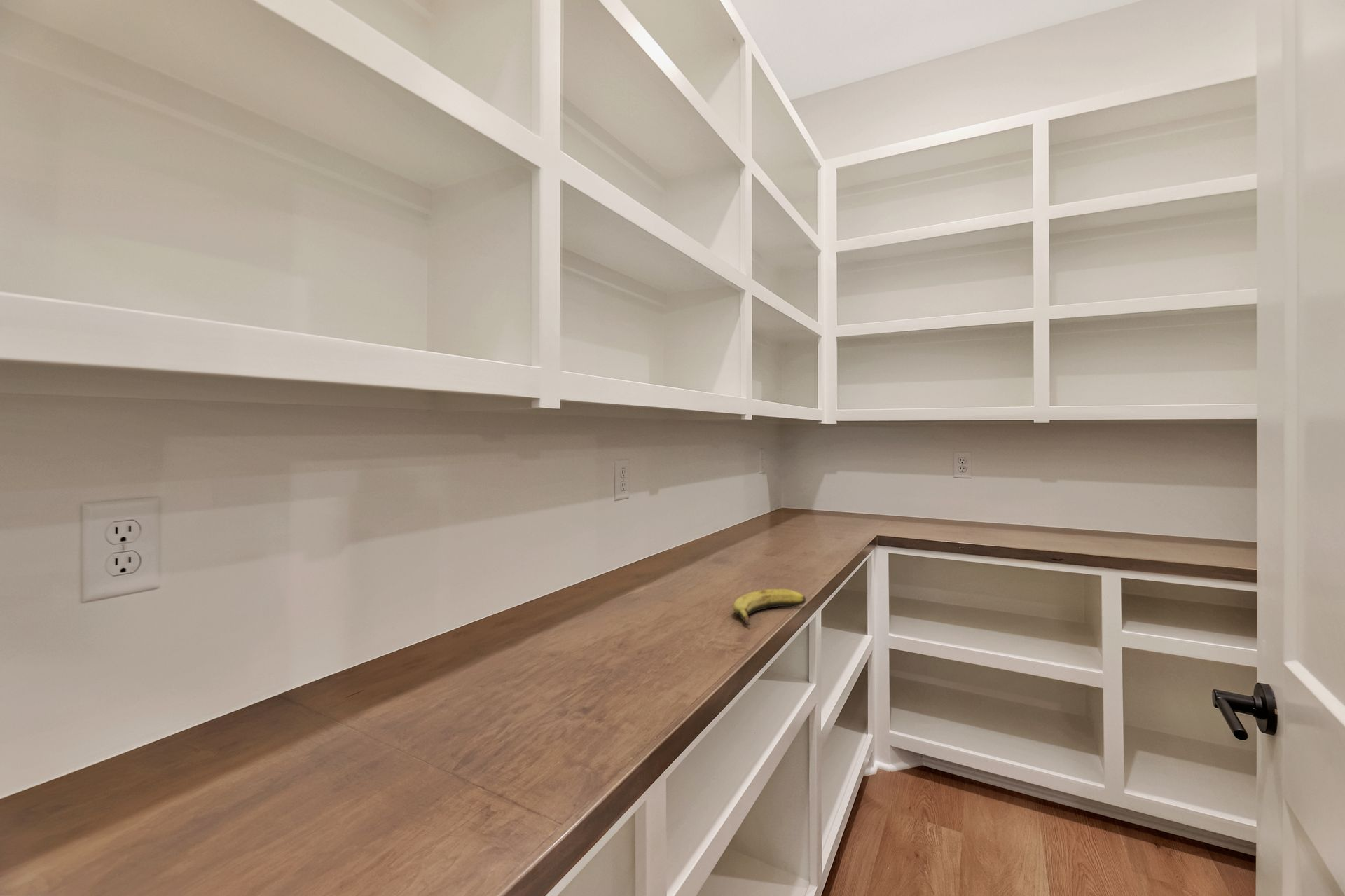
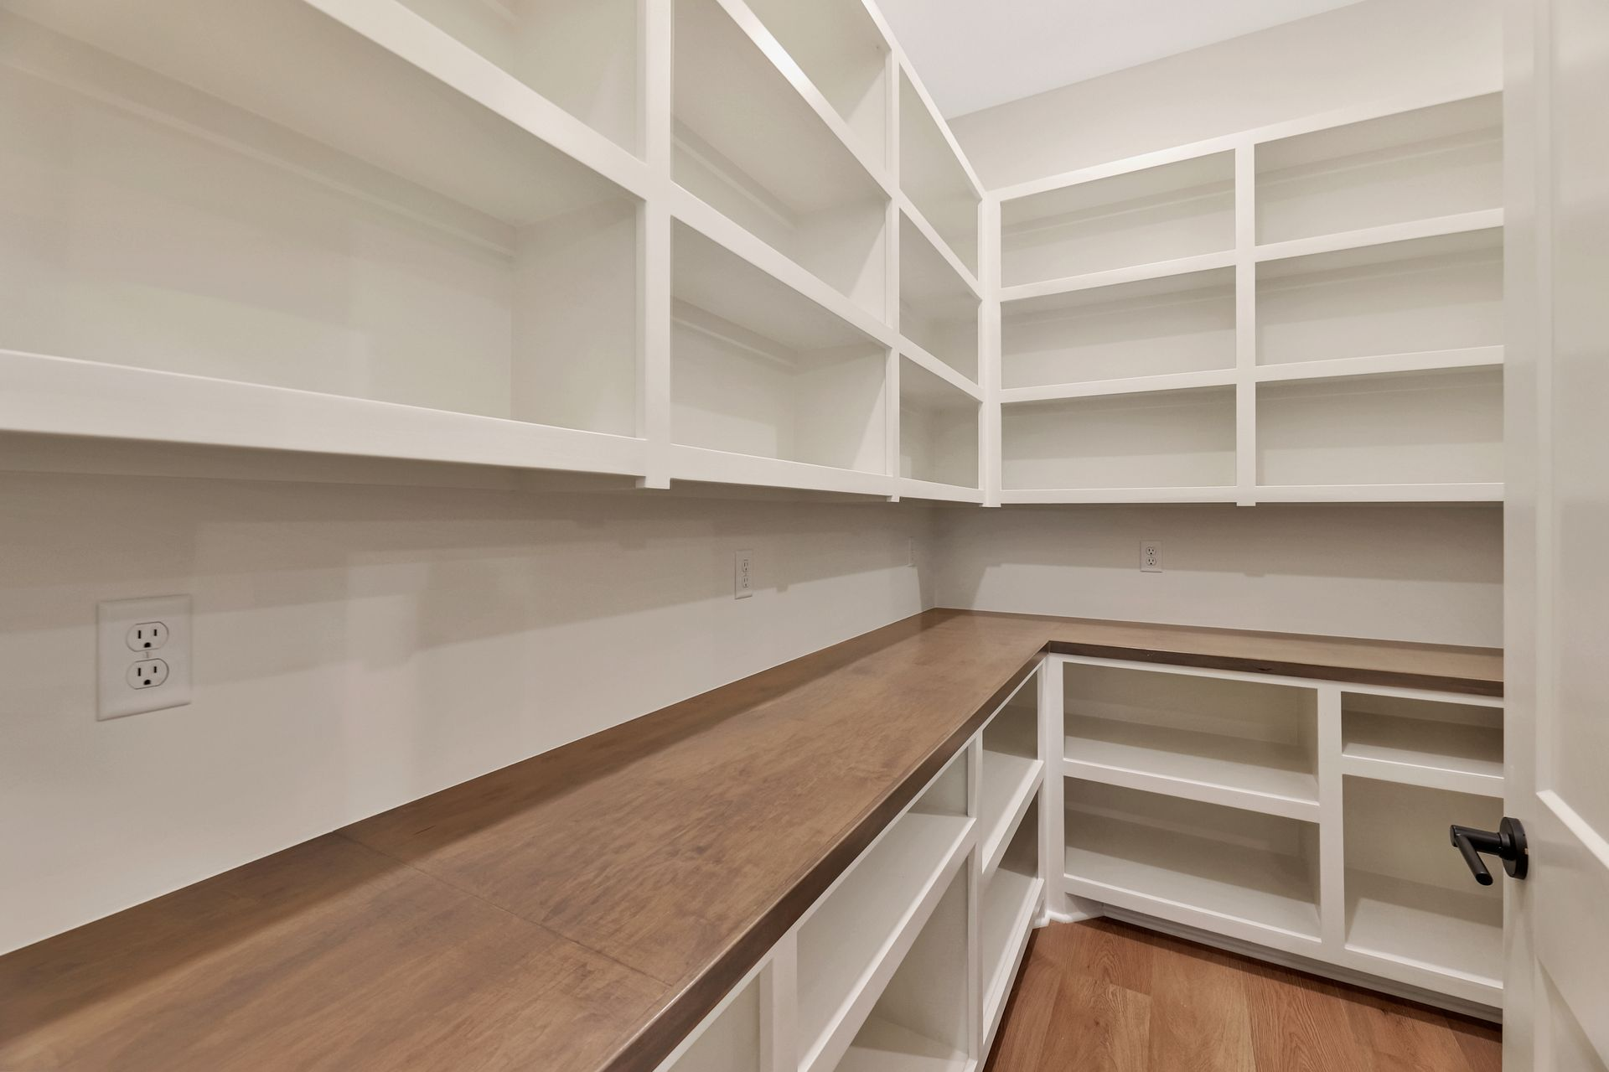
- banana [732,588,807,626]
